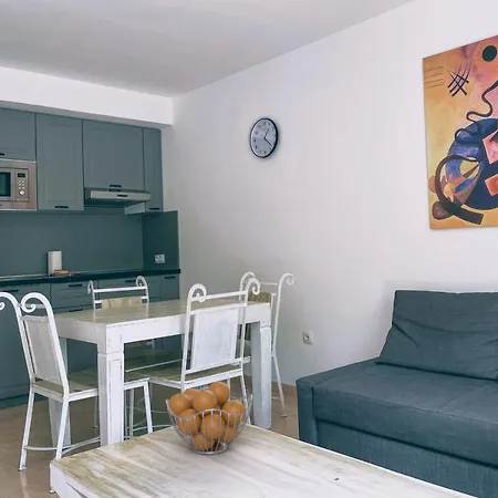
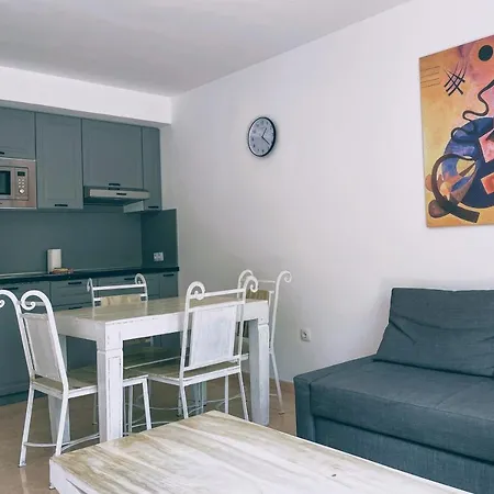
- fruit basket [165,381,253,456]
